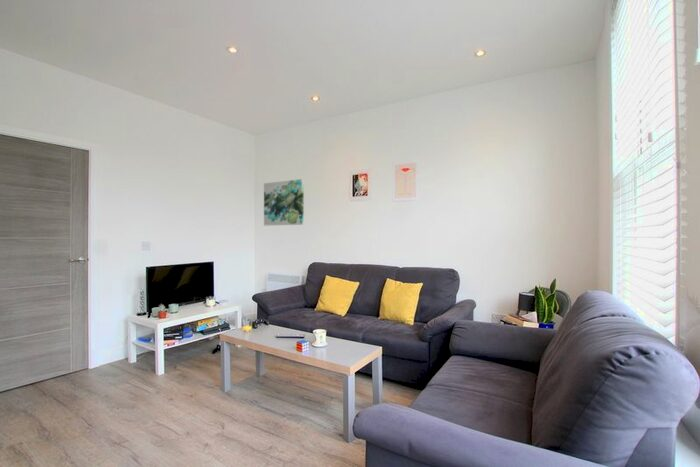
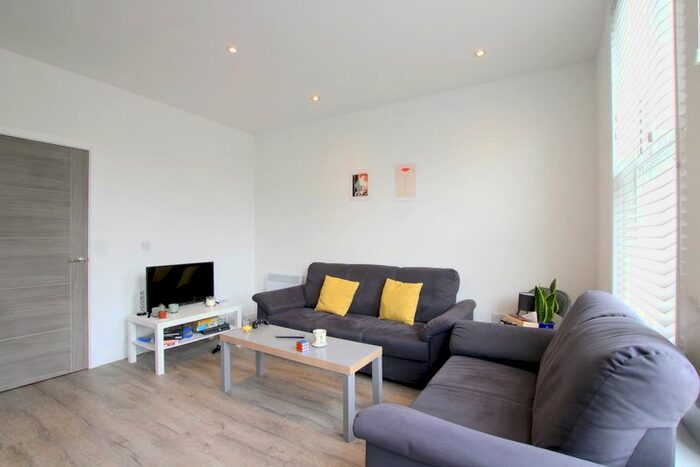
- wall art [263,178,305,226]
